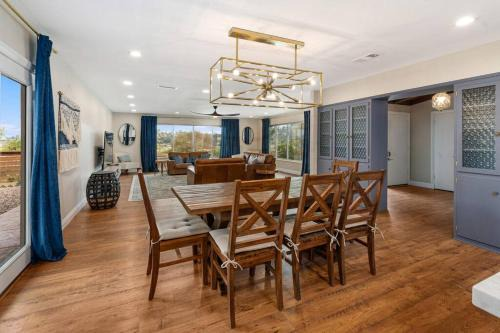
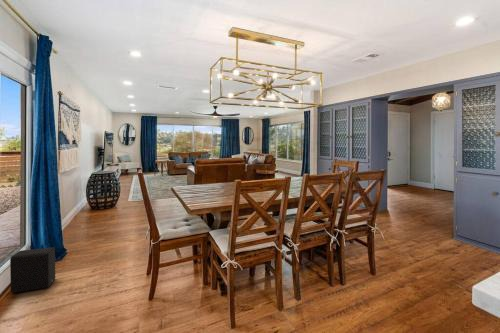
+ speaker [9,246,56,294]
